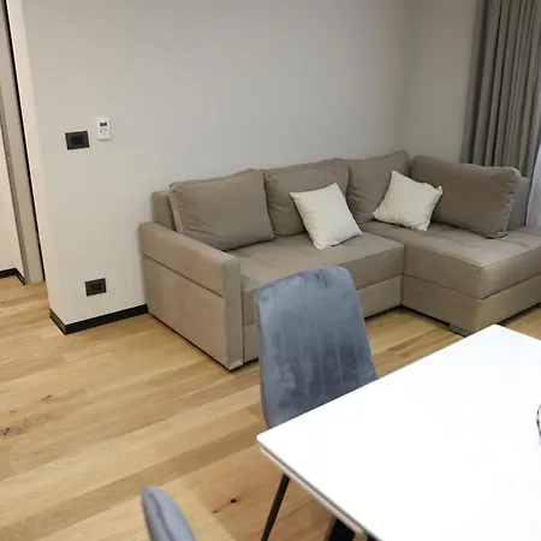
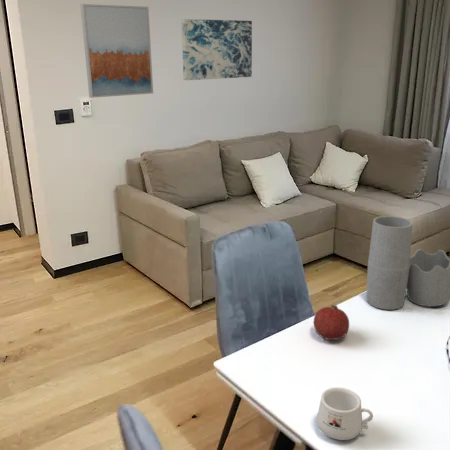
+ wall art [180,18,253,81]
+ fruit [313,304,350,341]
+ mug [316,386,374,441]
+ vase [365,215,450,311]
+ wall art [79,3,154,99]
